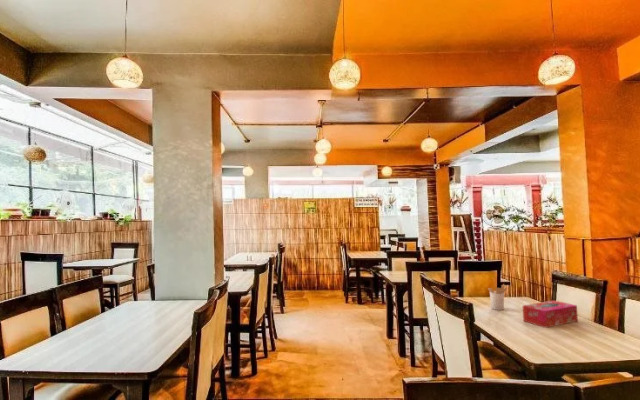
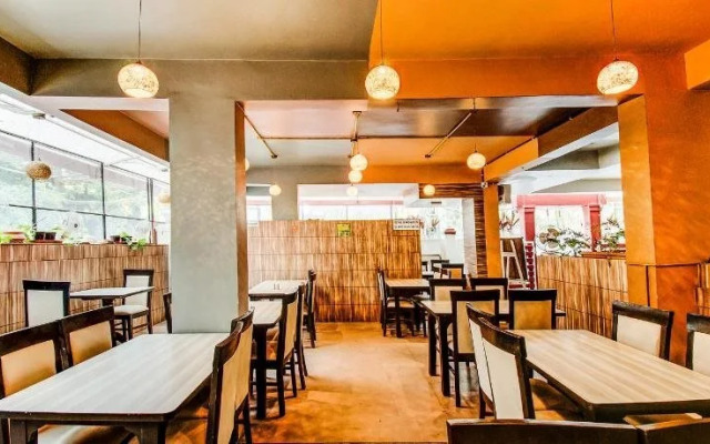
- utensil holder [487,283,508,311]
- tissue box [522,299,579,329]
